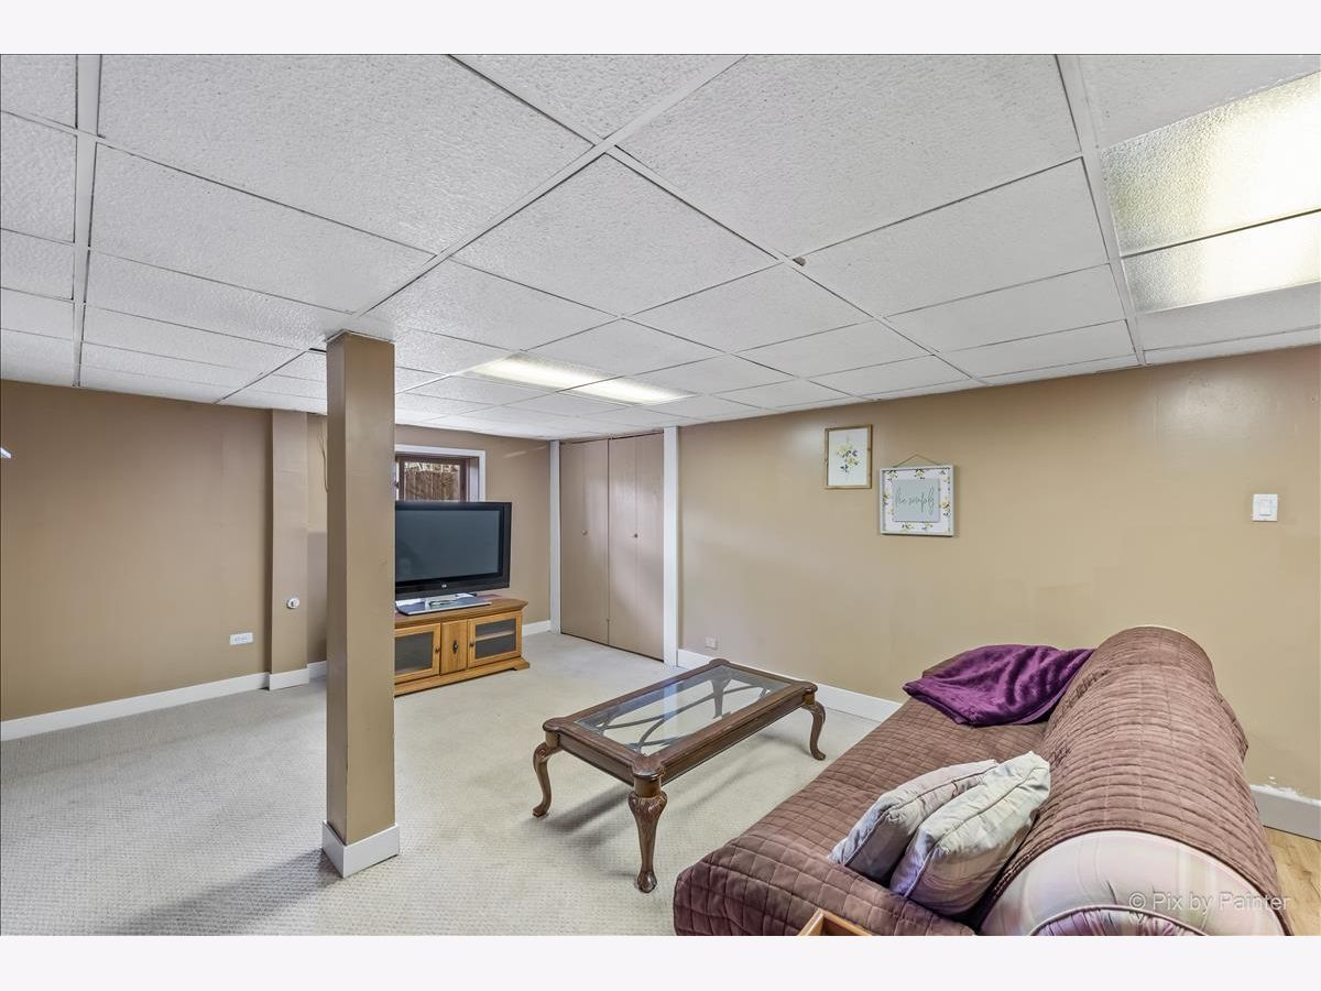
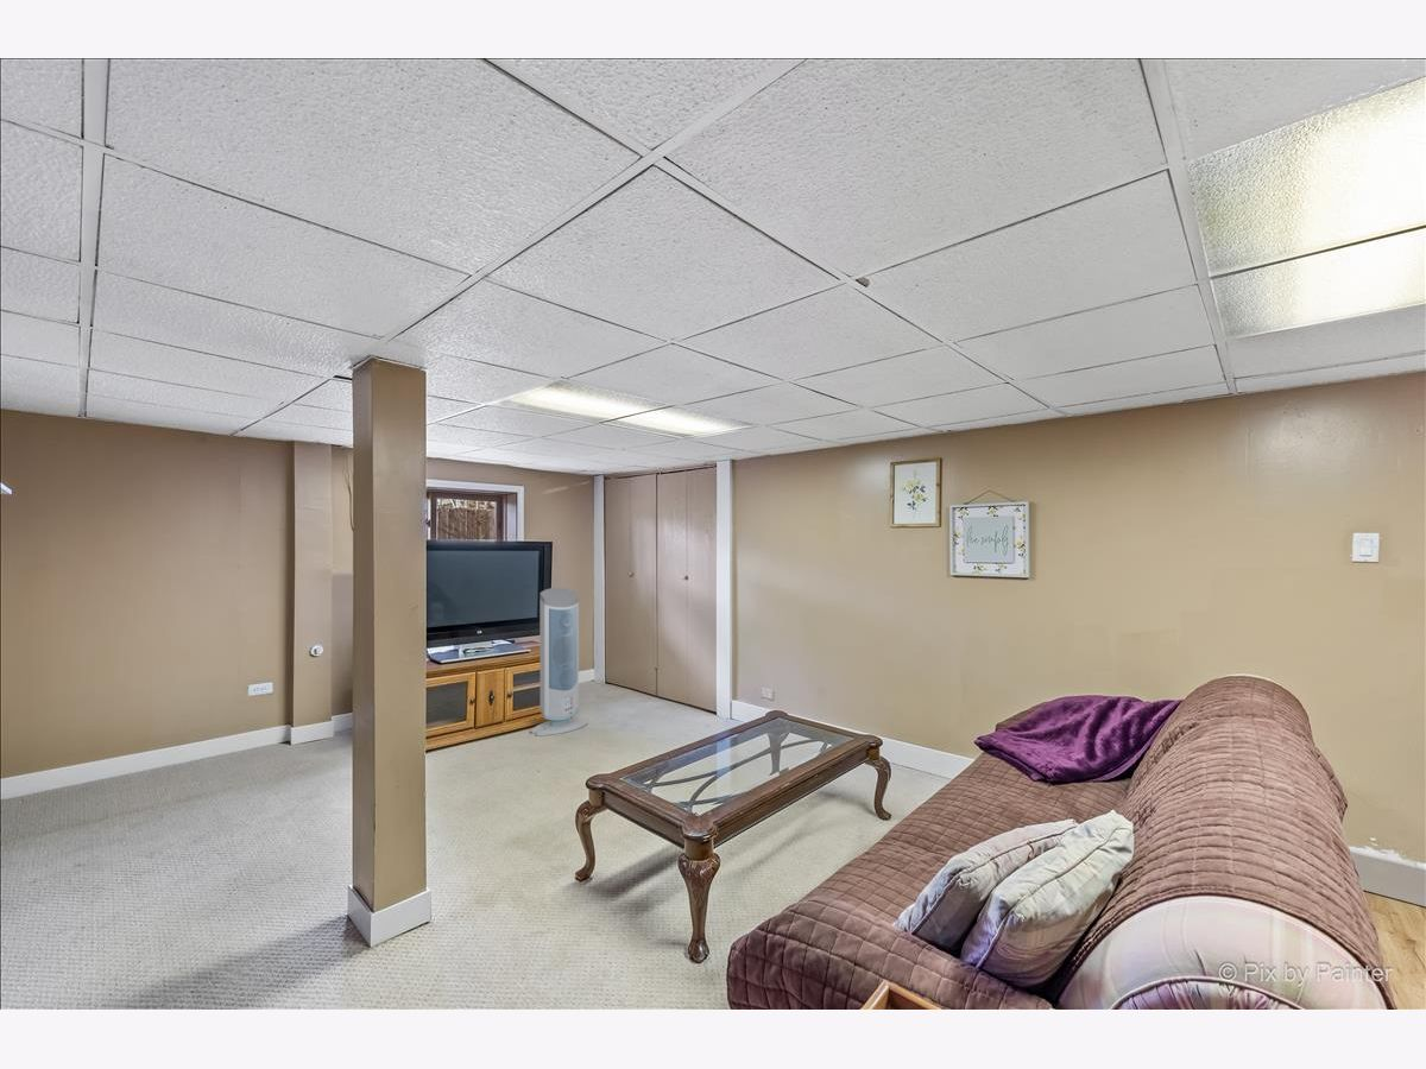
+ air purifier [529,587,589,738]
